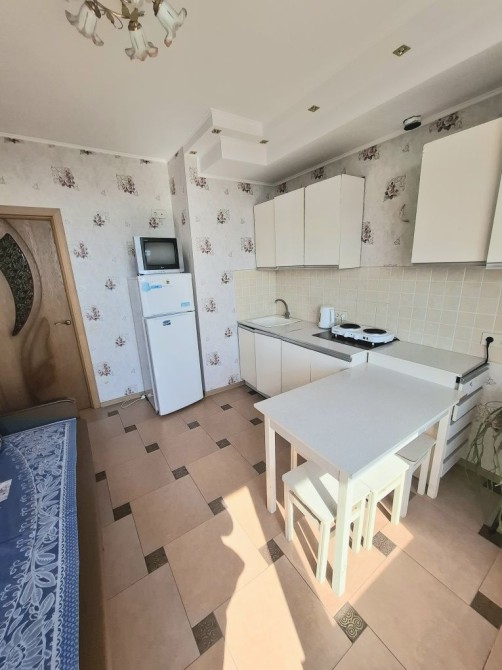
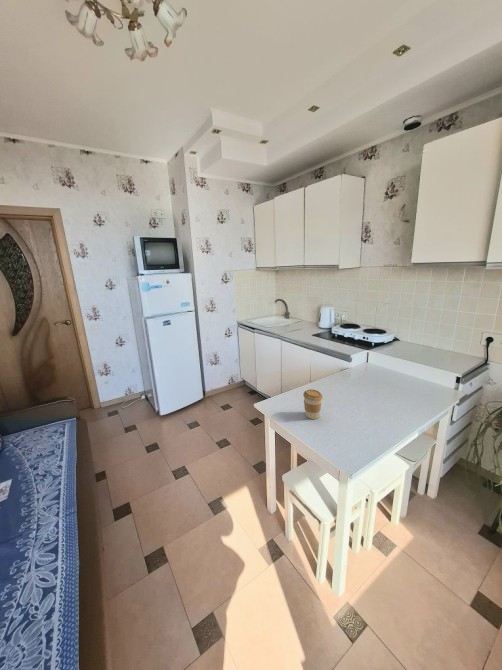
+ coffee cup [302,388,324,420]
